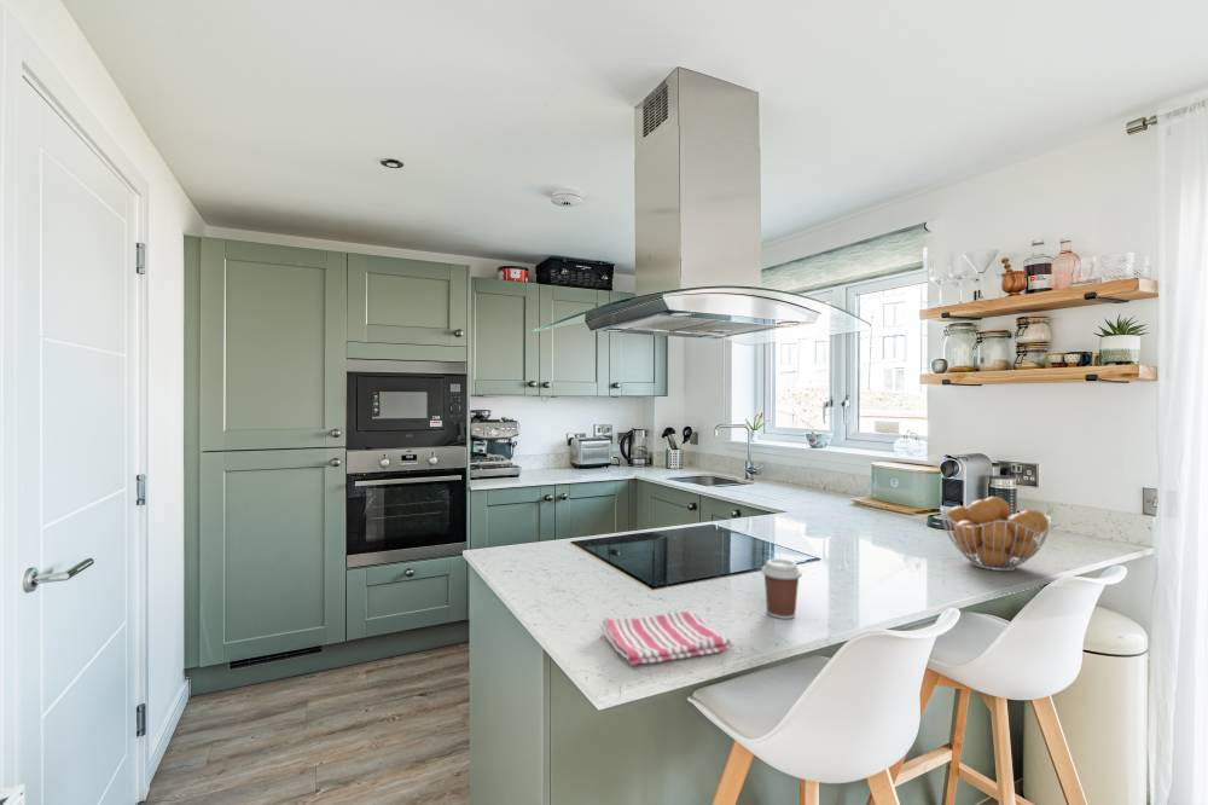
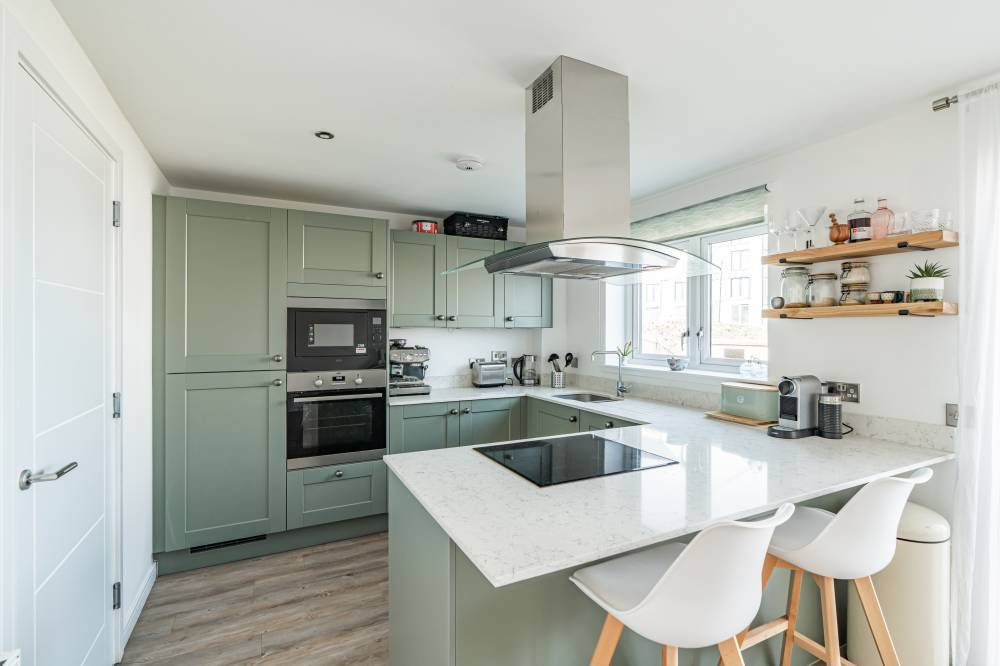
- dish towel [599,610,734,667]
- fruit basket [939,496,1052,572]
- coffee cup [760,557,803,620]
